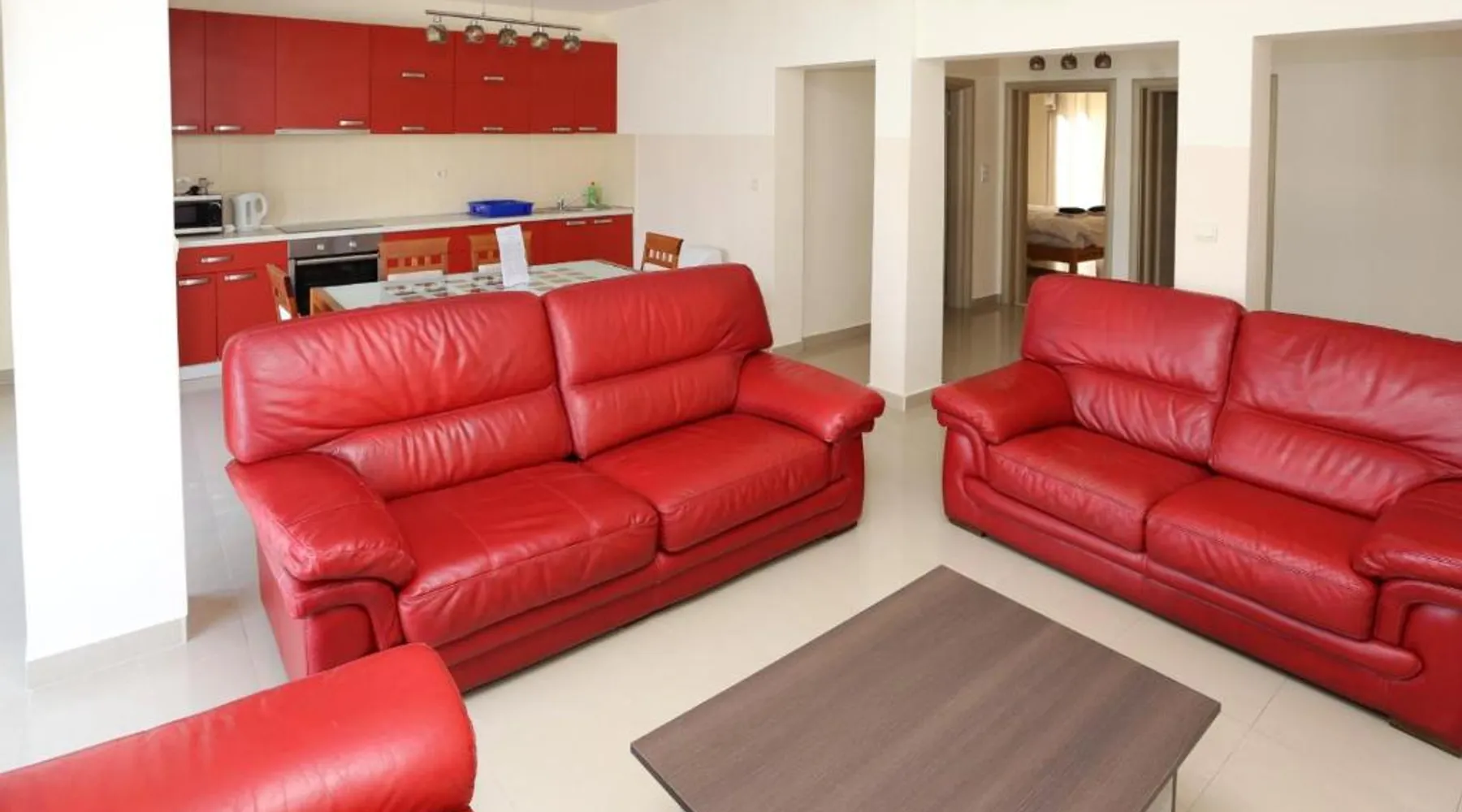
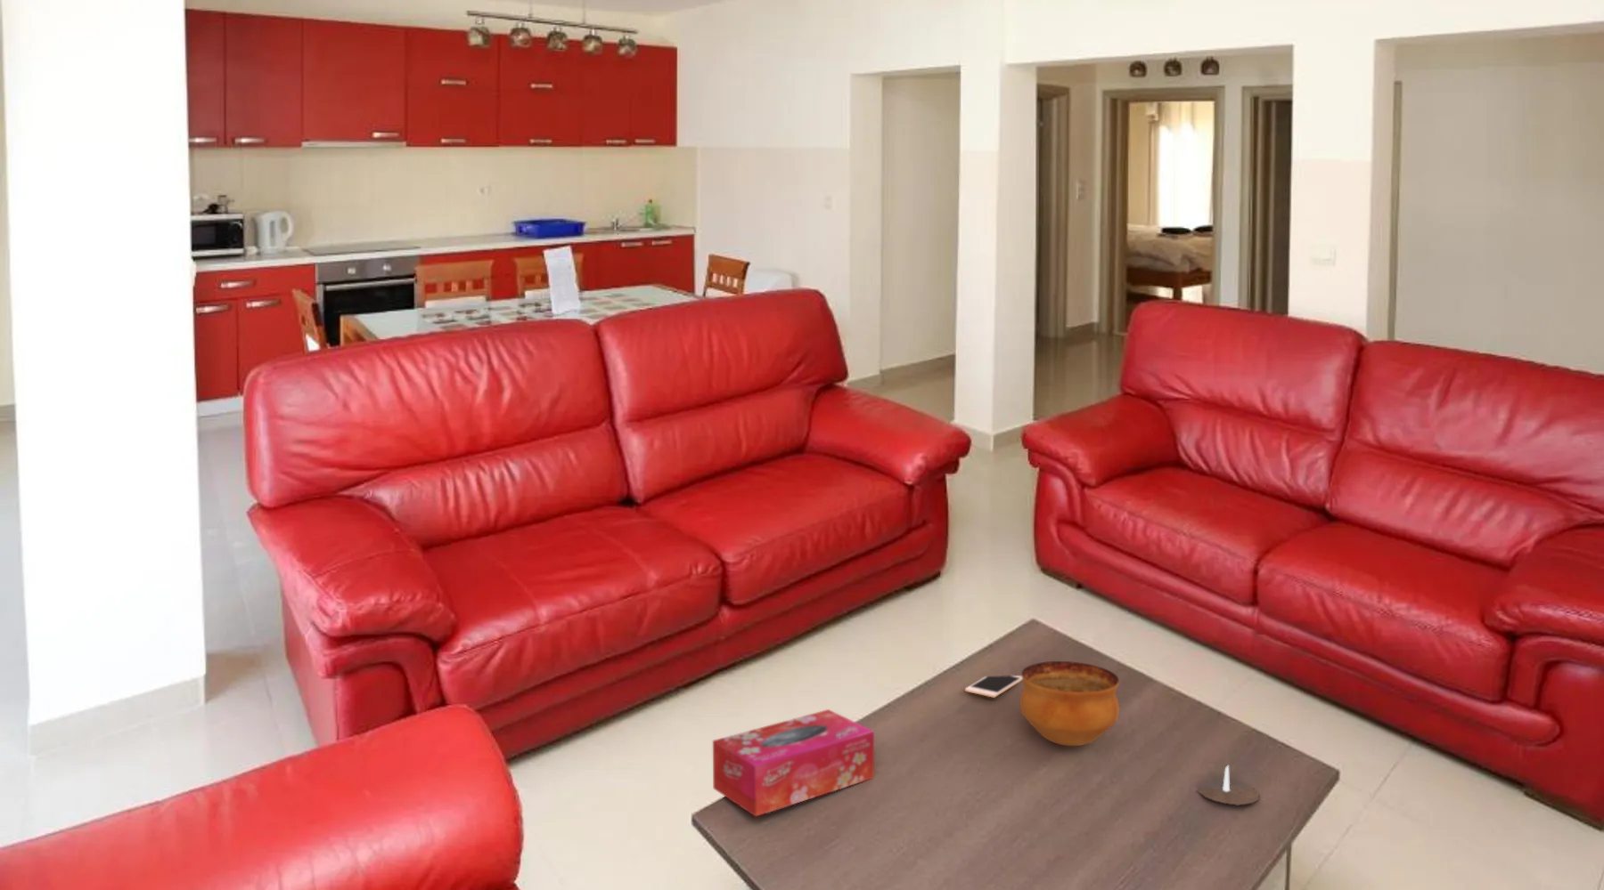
+ candle [1196,765,1272,807]
+ tissue box [712,708,876,817]
+ cell phone [964,674,1023,698]
+ bowl [1018,661,1120,746]
